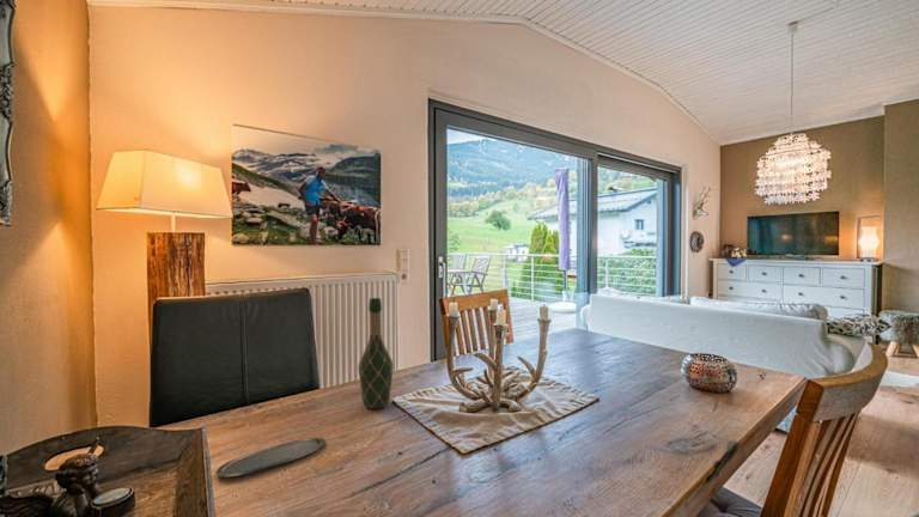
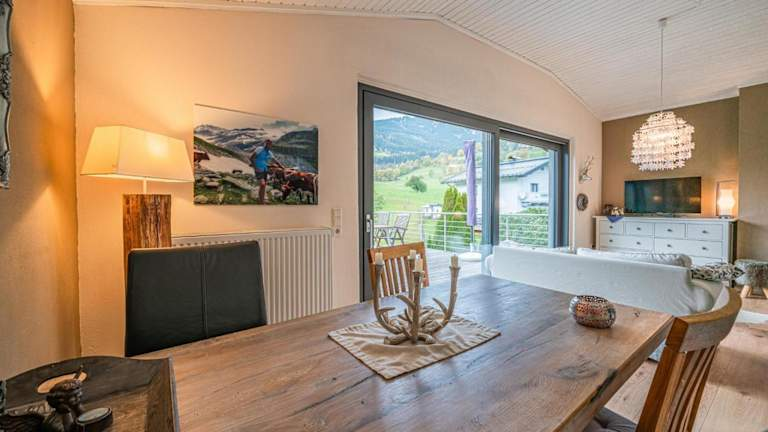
- oval tray [214,437,327,479]
- wine bottle [358,297,395,409]
